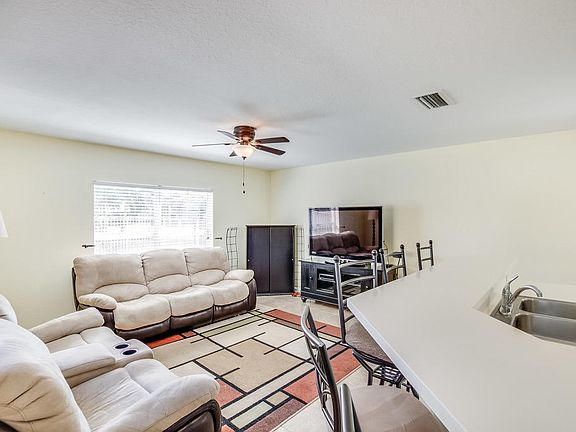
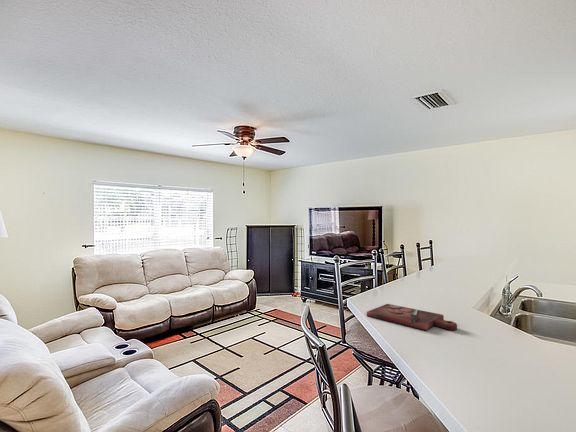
+ cutting board [366,303,458,331]
